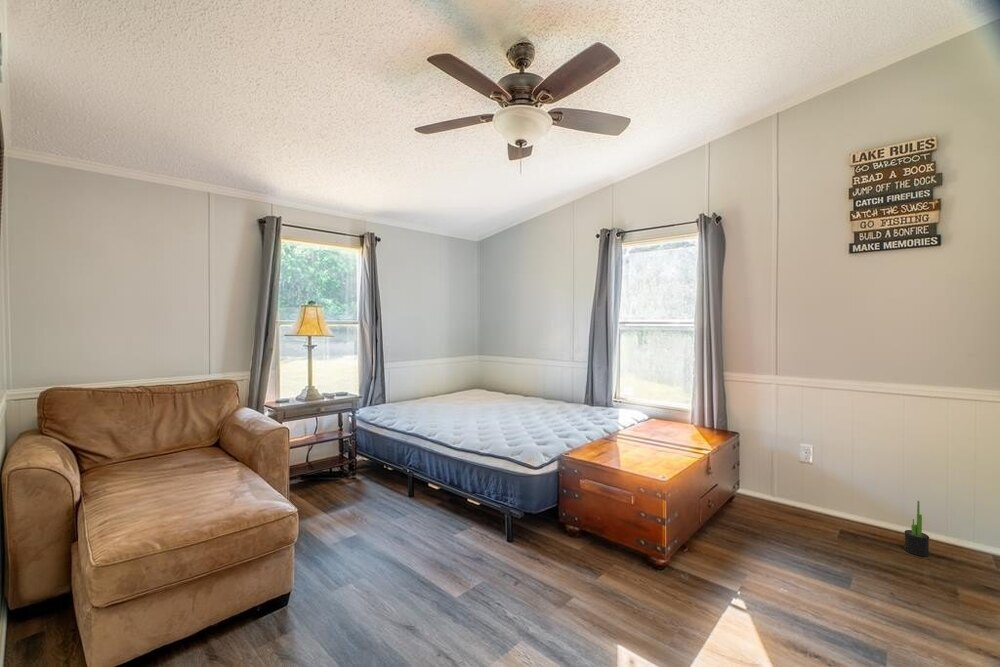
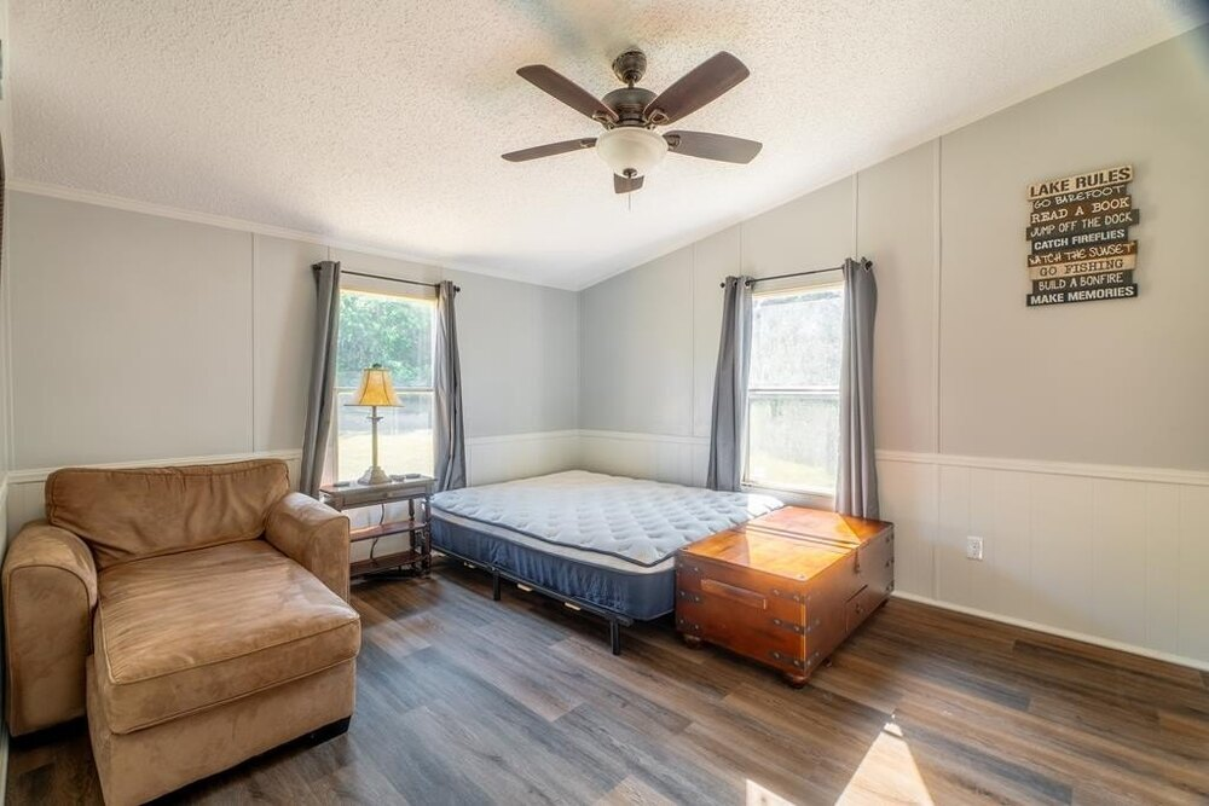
- decorative plant [903,500,930,557]
